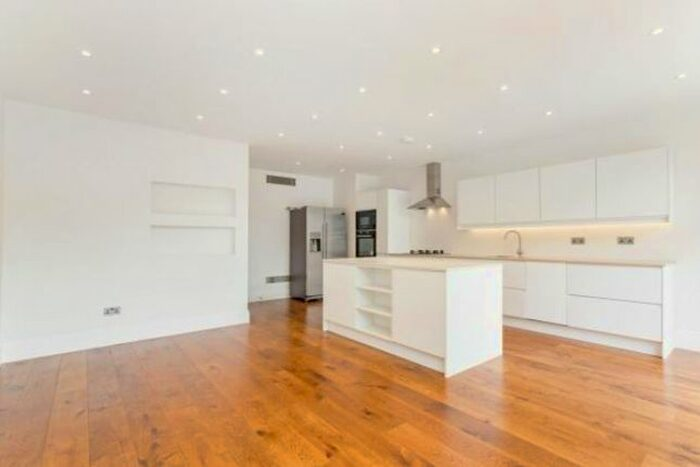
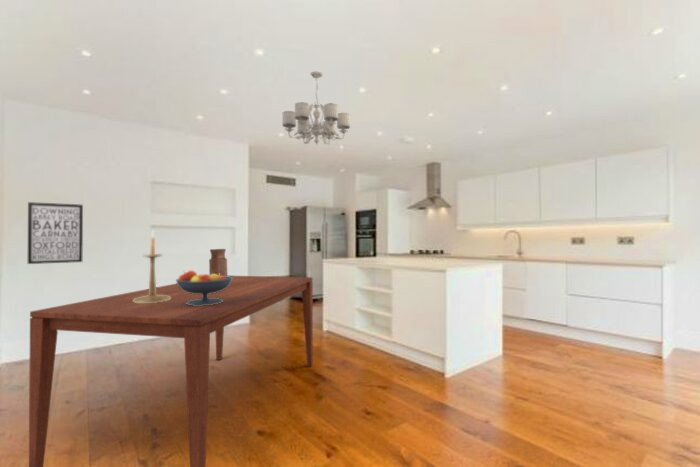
+ chandelier [281,70,351,145]
+ wall art [27,201,84,265]
+ vase [208,248,228,276]
+ dining table [28,275,314,467]
+ candlestick [133,229,171,303]
+ fruit bowl [175,269,233,306]
